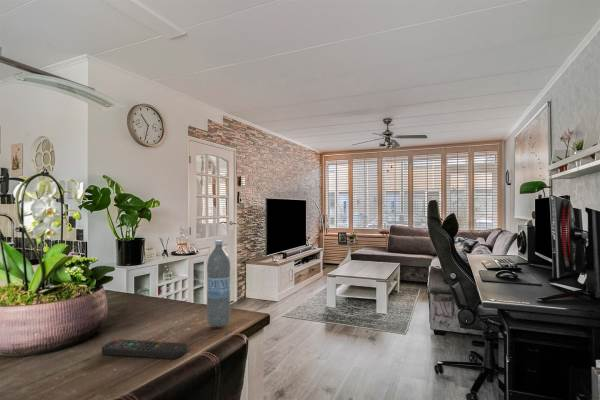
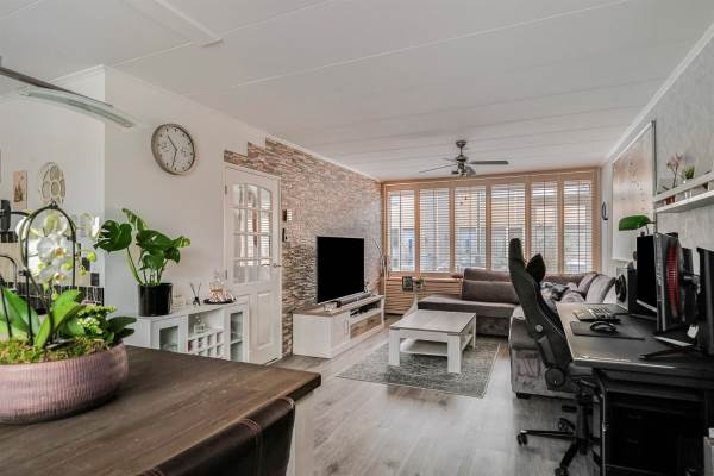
- remote control [101,338,188,360]
- water bottle [206,239,231,328]
